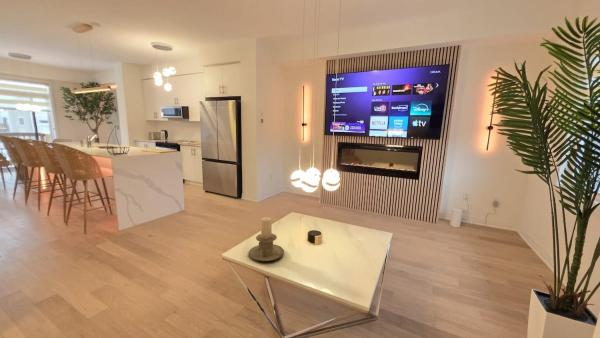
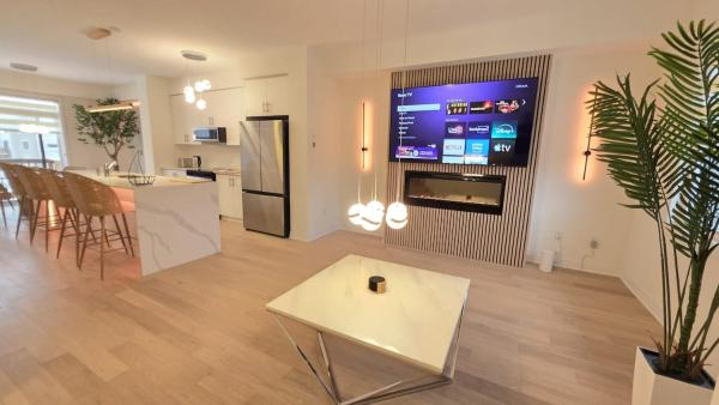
- candle holder [248,216,285,262]
